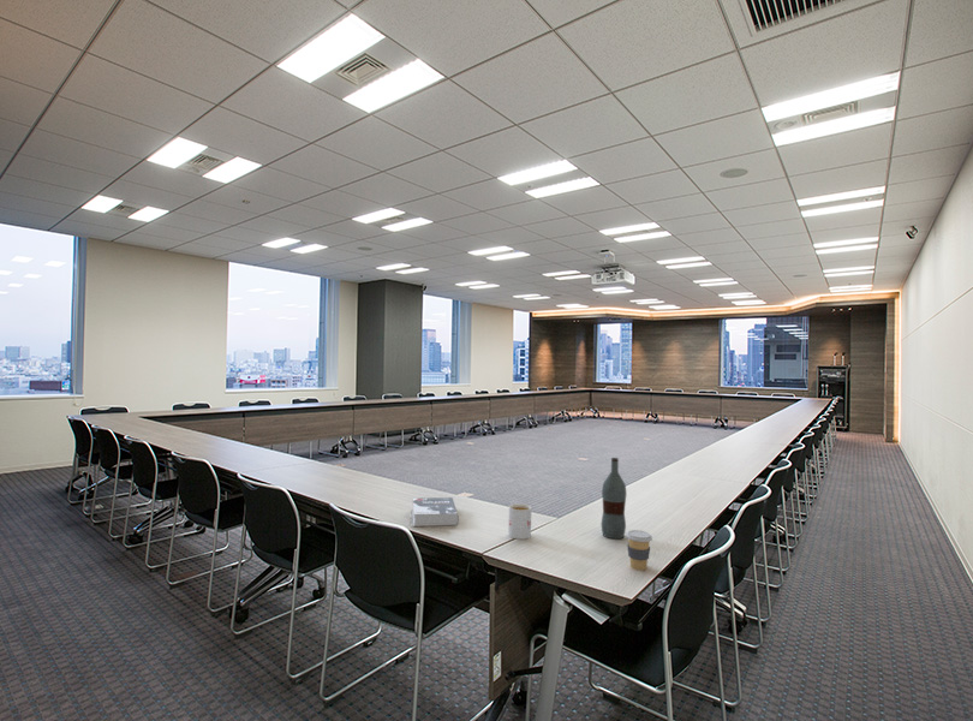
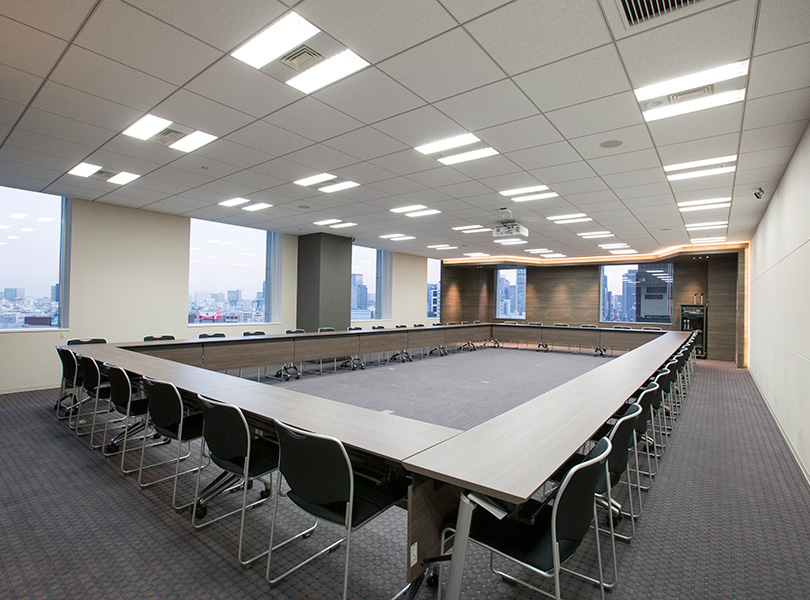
- bottle [601,457,627,540]
- mug [507,502,532,541]
- coffee cup [625,529,653,572]
- book [411,496,460,528]
